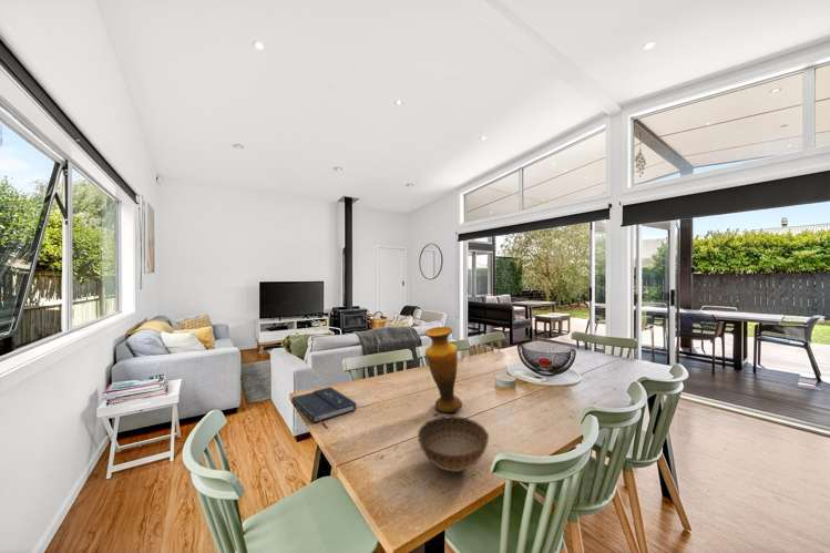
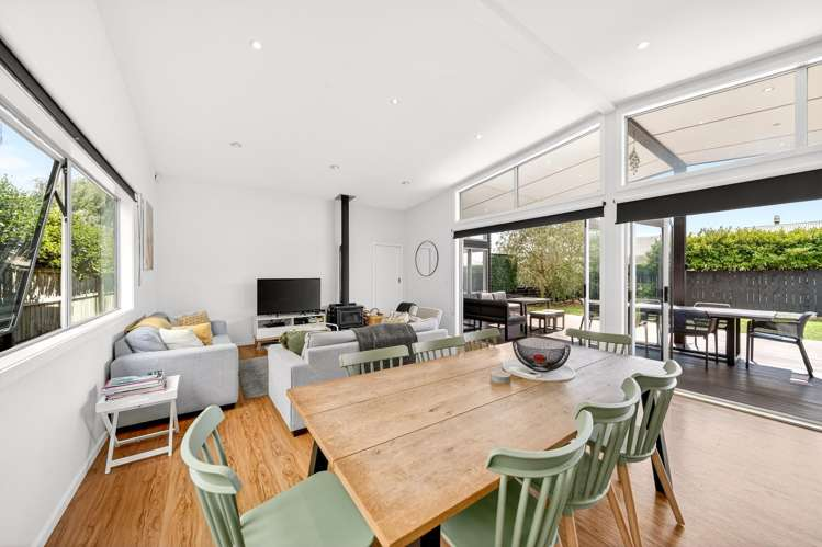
- book [290,386,357,430]
- vase [423,326,463,414]
- bowl [417,414,490,473]
